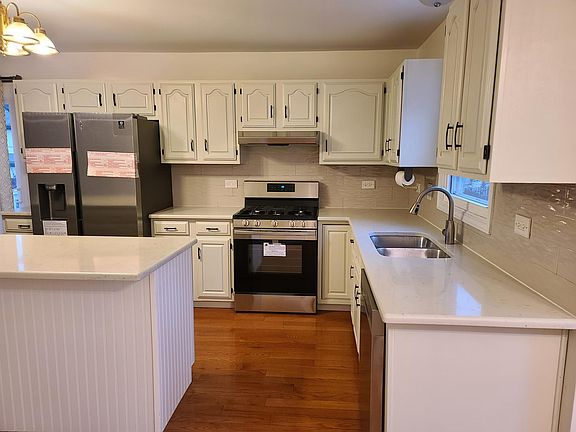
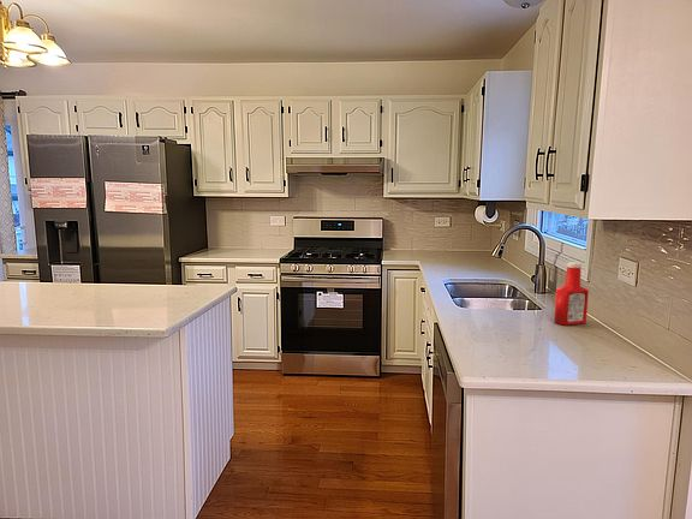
+ soap bottle [553,261,590,327]
